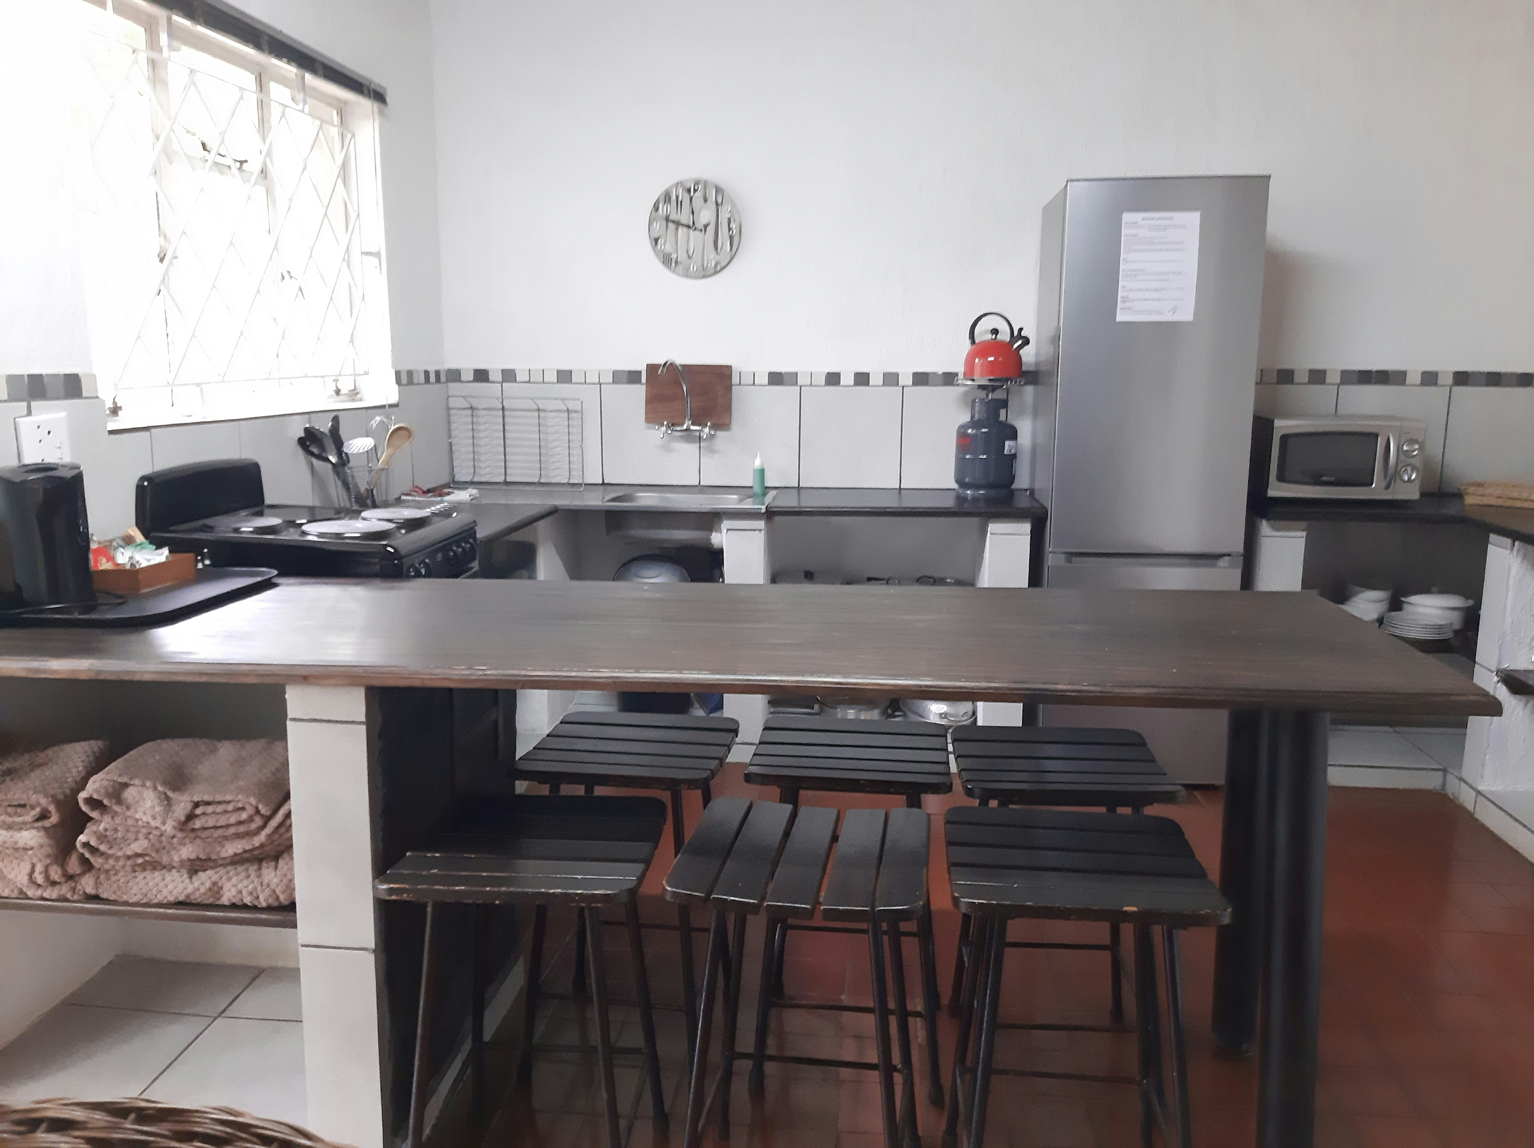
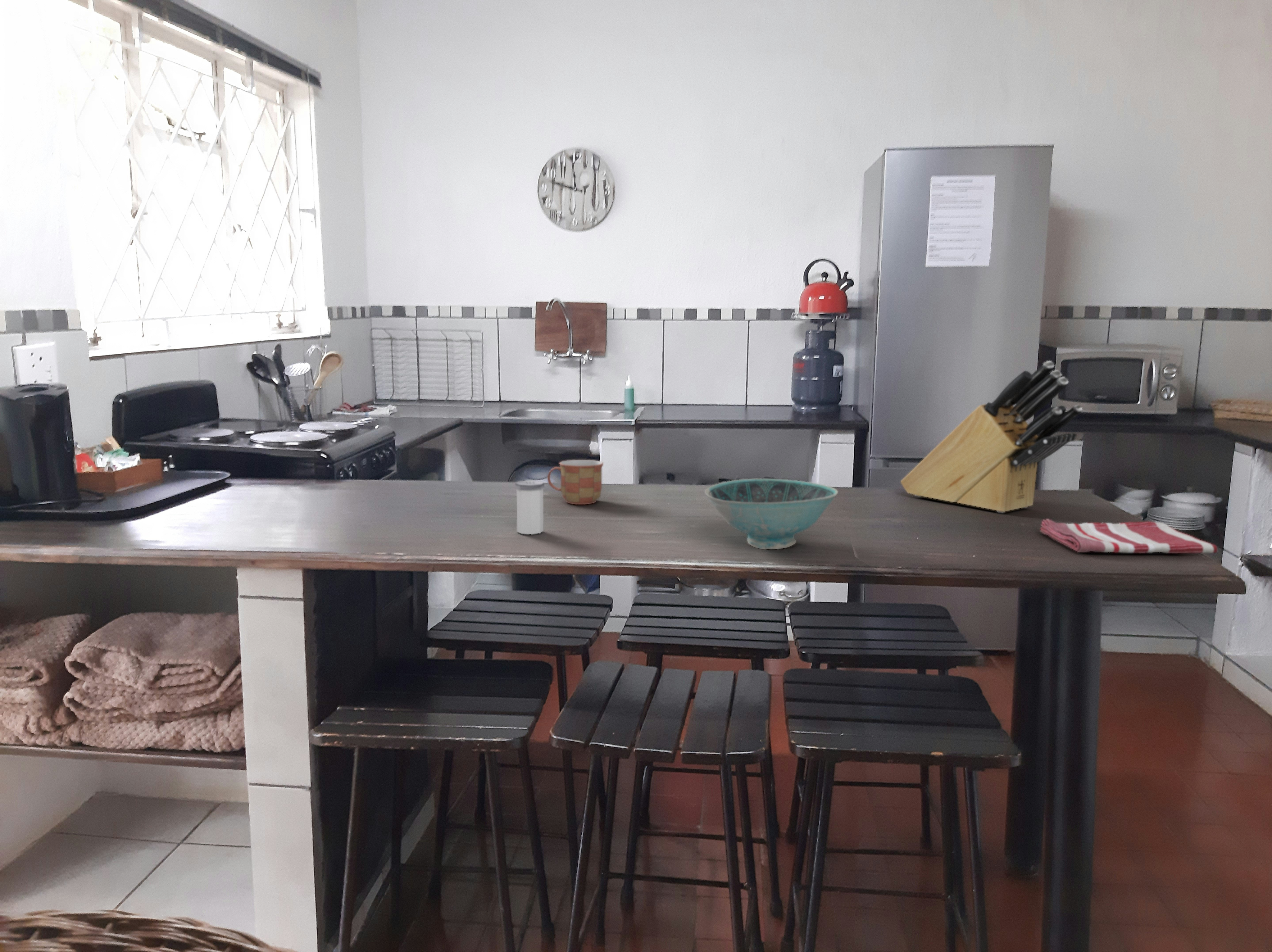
+ dish towel [1040,519,1218,554]
+ salt shaker [515,480,545,535]
+ bowl [704,478,838,550]
+ knife block [900,360,1083,513]
+ mug [547,459,604,505]
